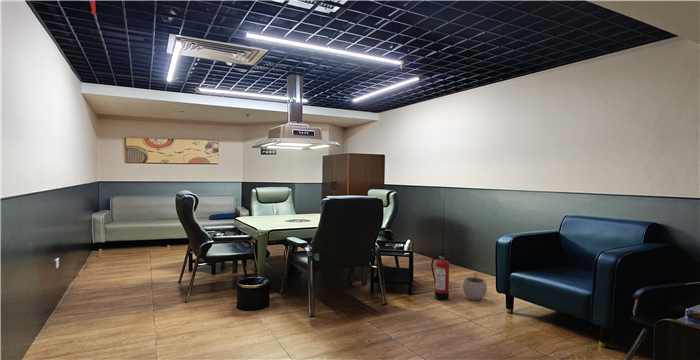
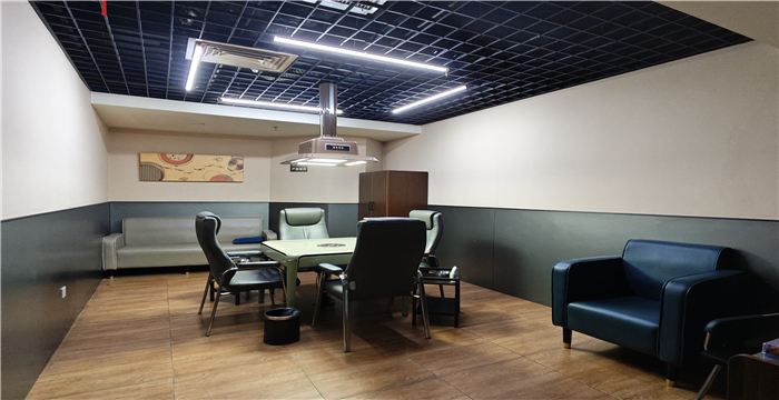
- plant pot [462,270,488,301]
- fire extinguisher [430,252,451,302]
